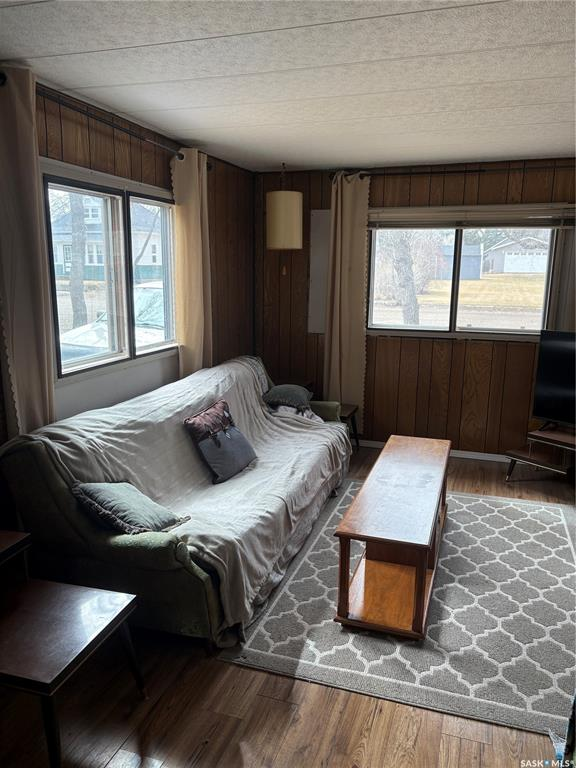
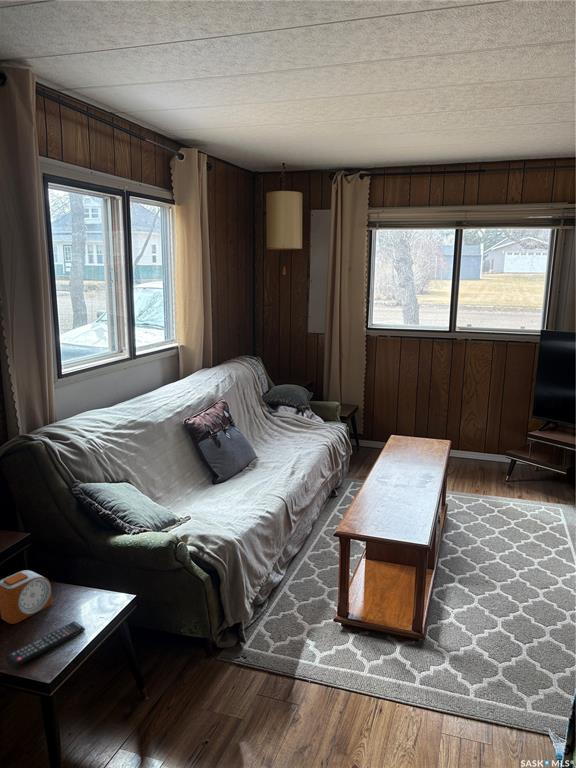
+ remote control [5,620,86,669]
+ alarm clock [0,569,53,625]
